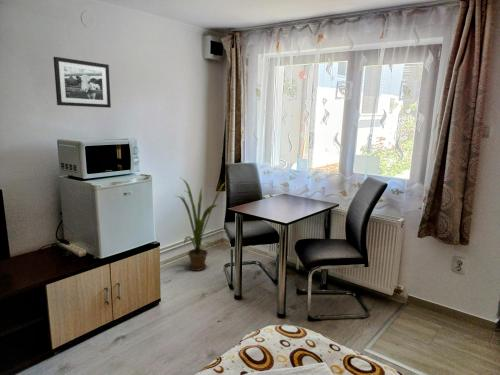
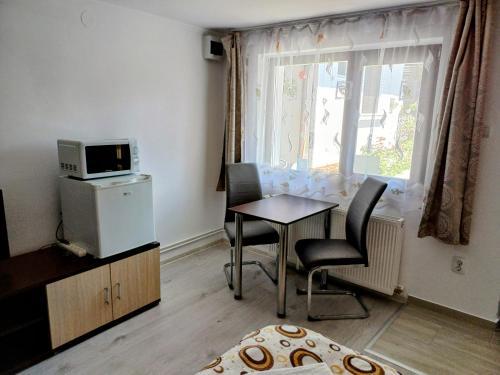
- picture frame [52,56,112,109]
- house plant [174,176,227,272]
